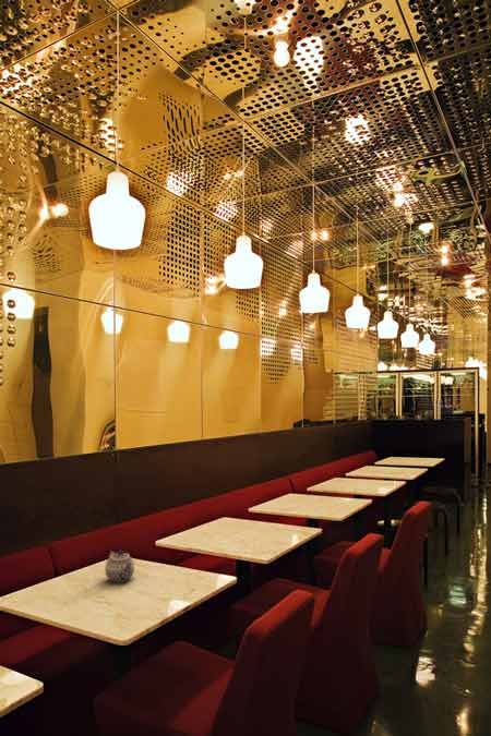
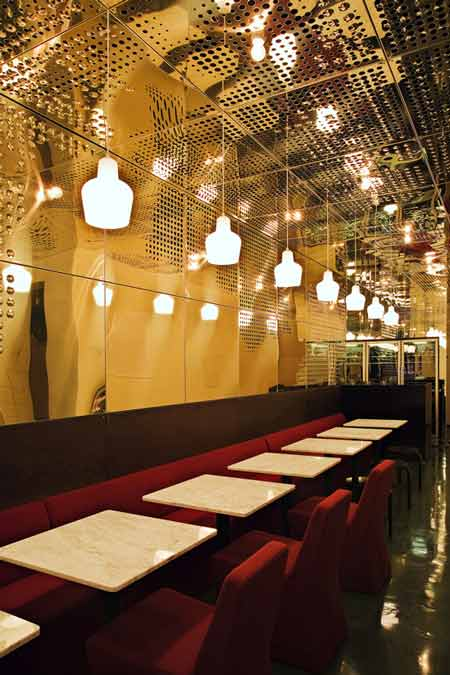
- teapot [104,550,135,583]
